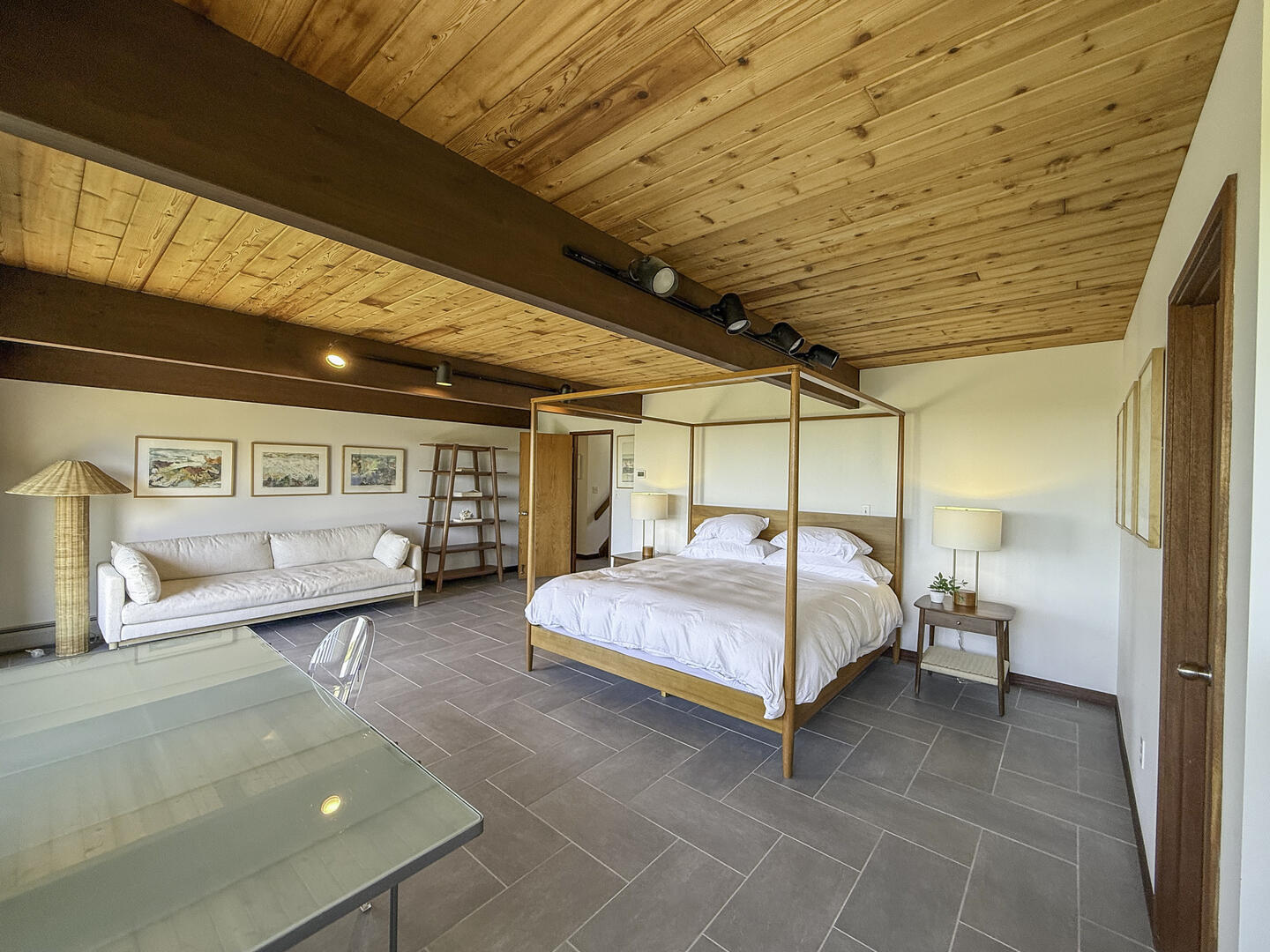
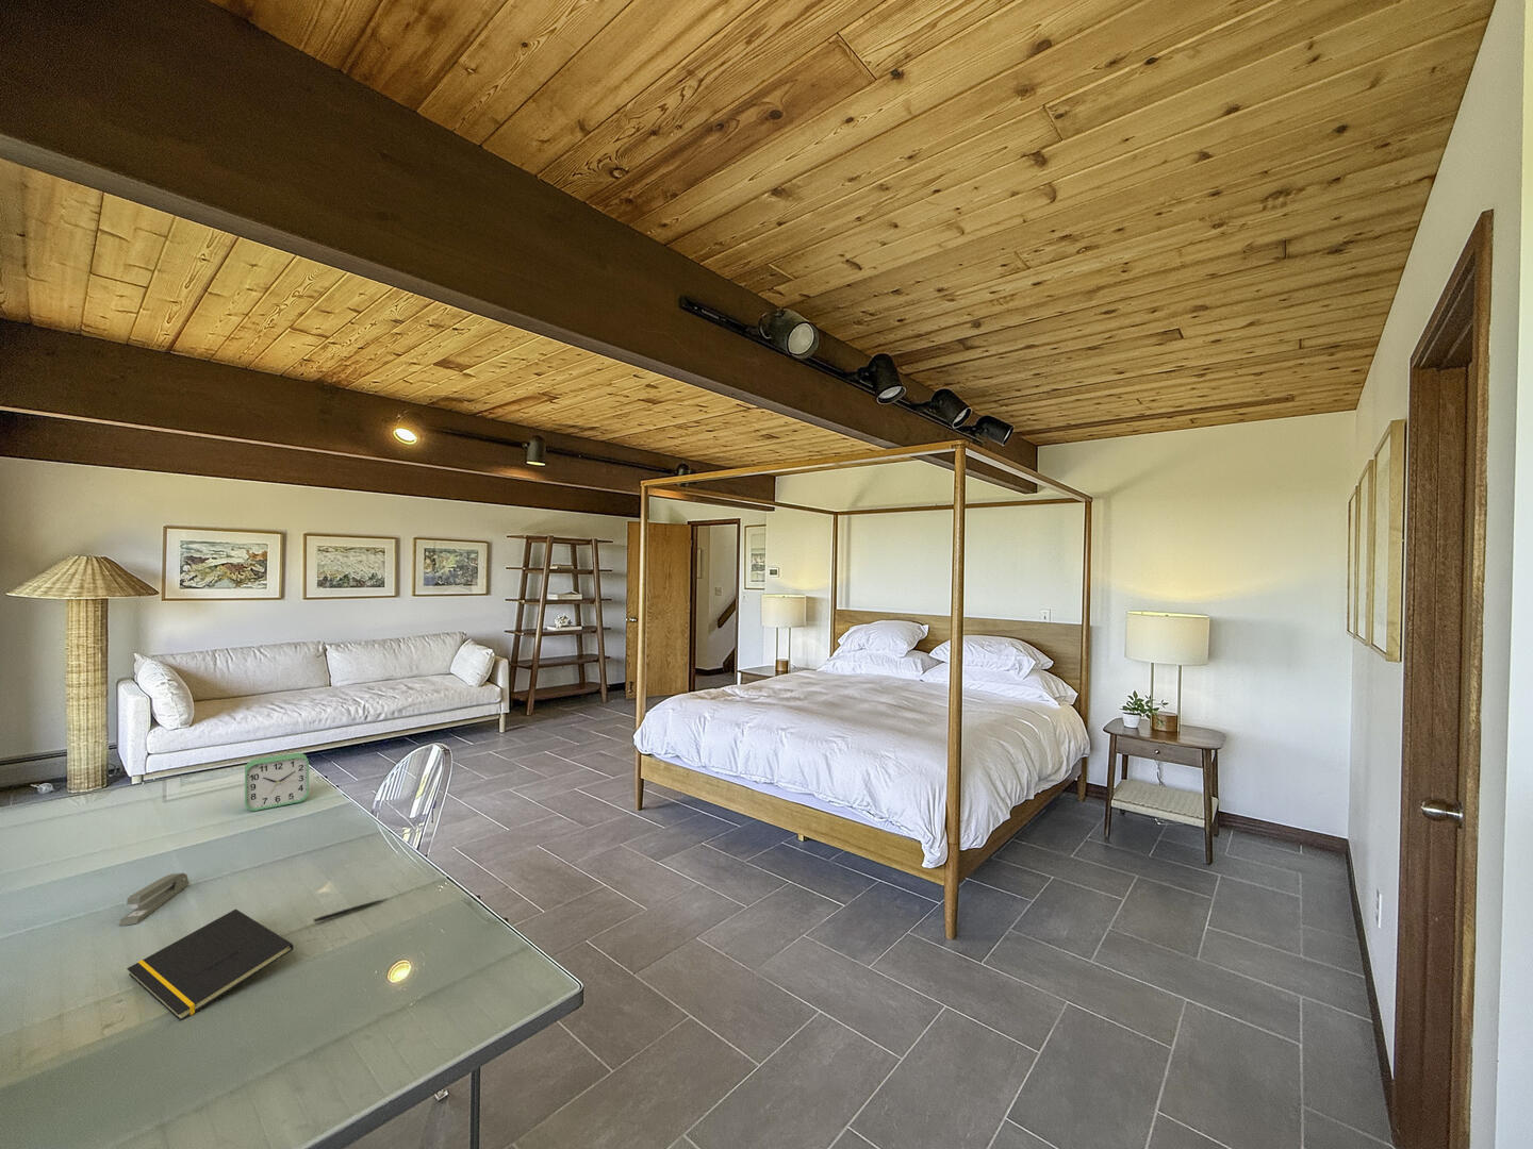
+ alarm clock [244,752,310,812]
+ pen [313,897,390,923]
+ notepad [127,909,293,1022]
+ stapler [118,873,190,927]
